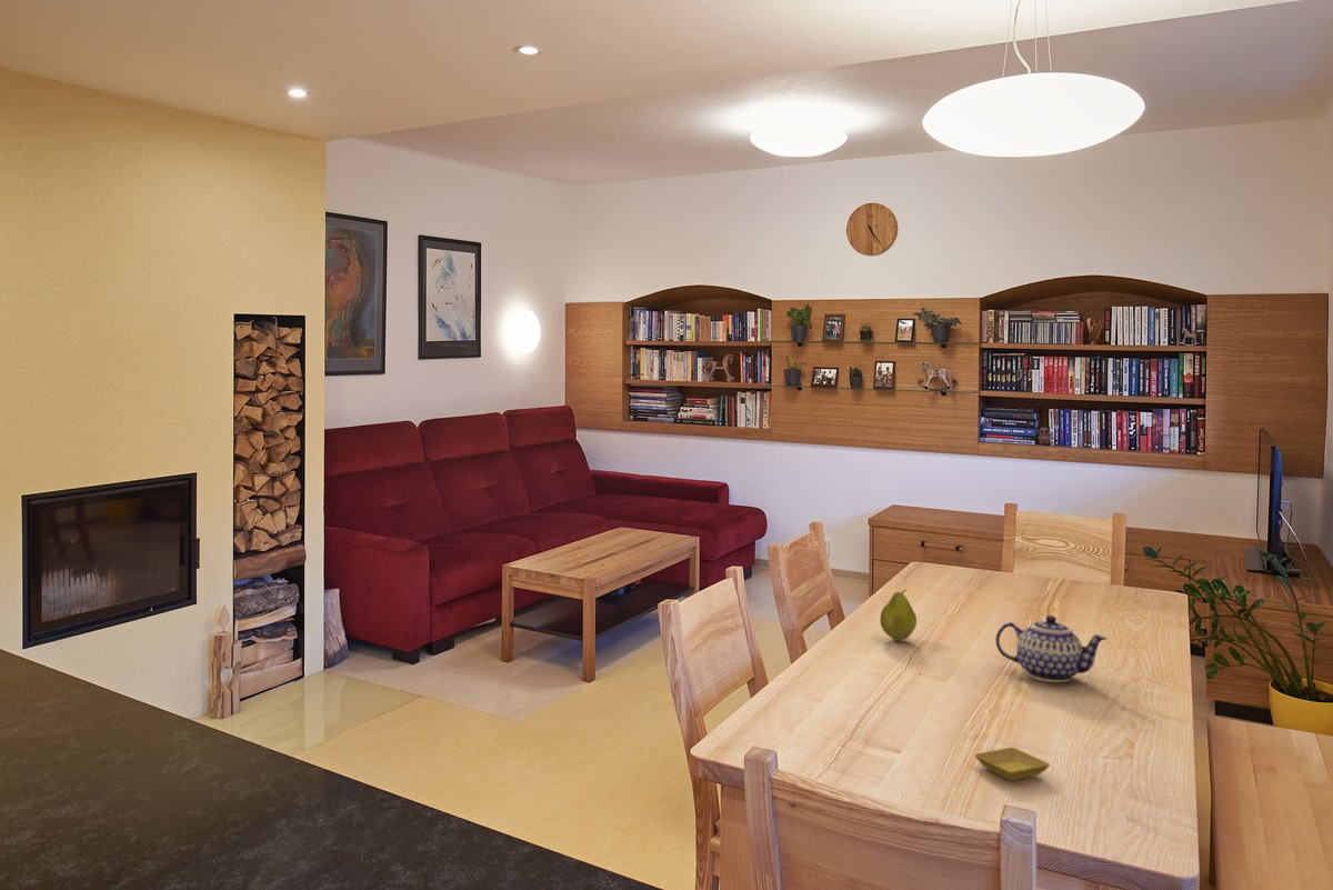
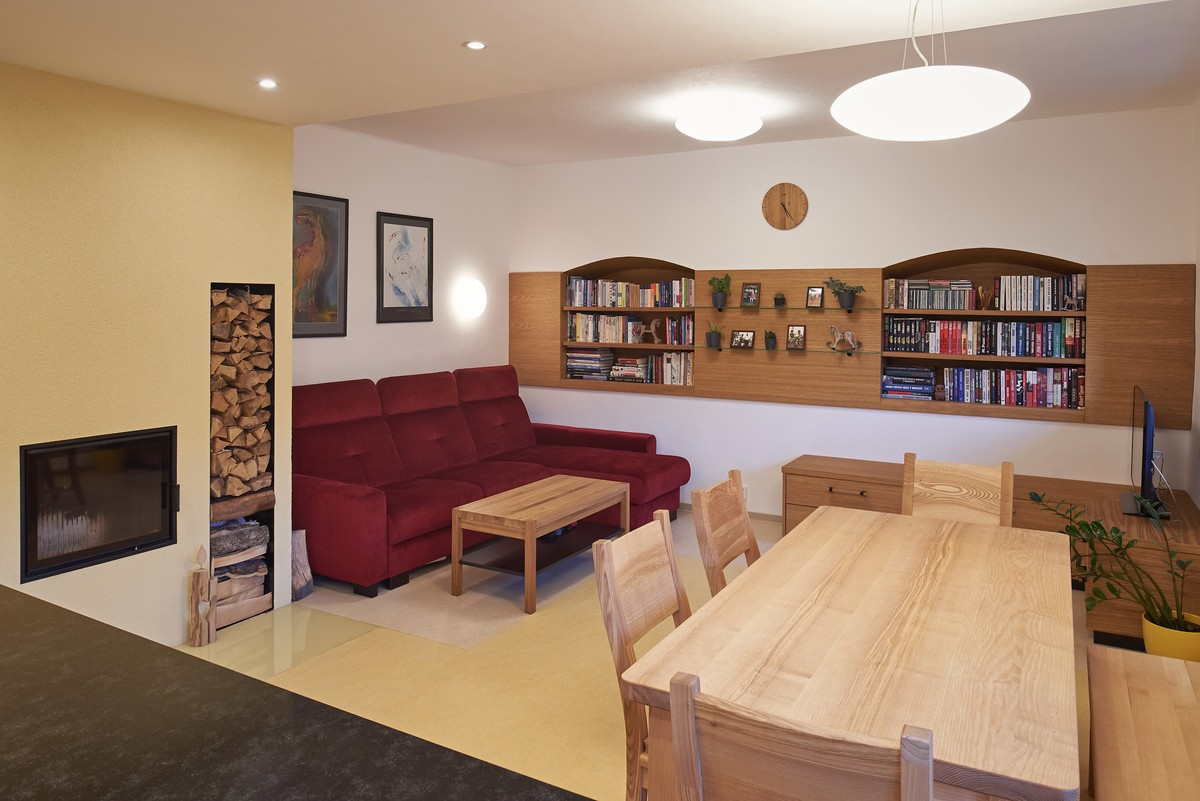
- fruit [879,588,918,641]
- saucer [973,747,1051,781]
- teapot [994,614,1108,683]
